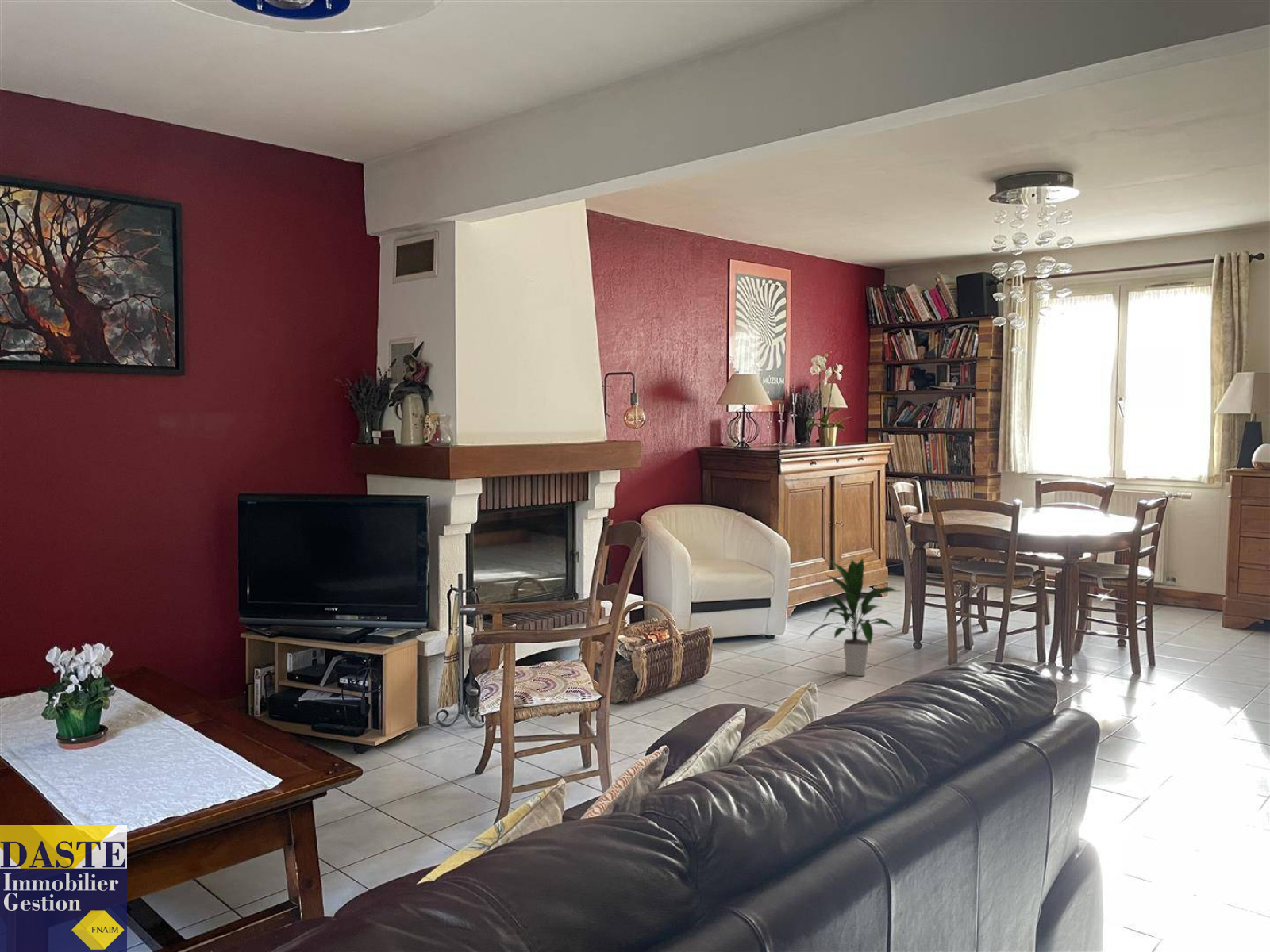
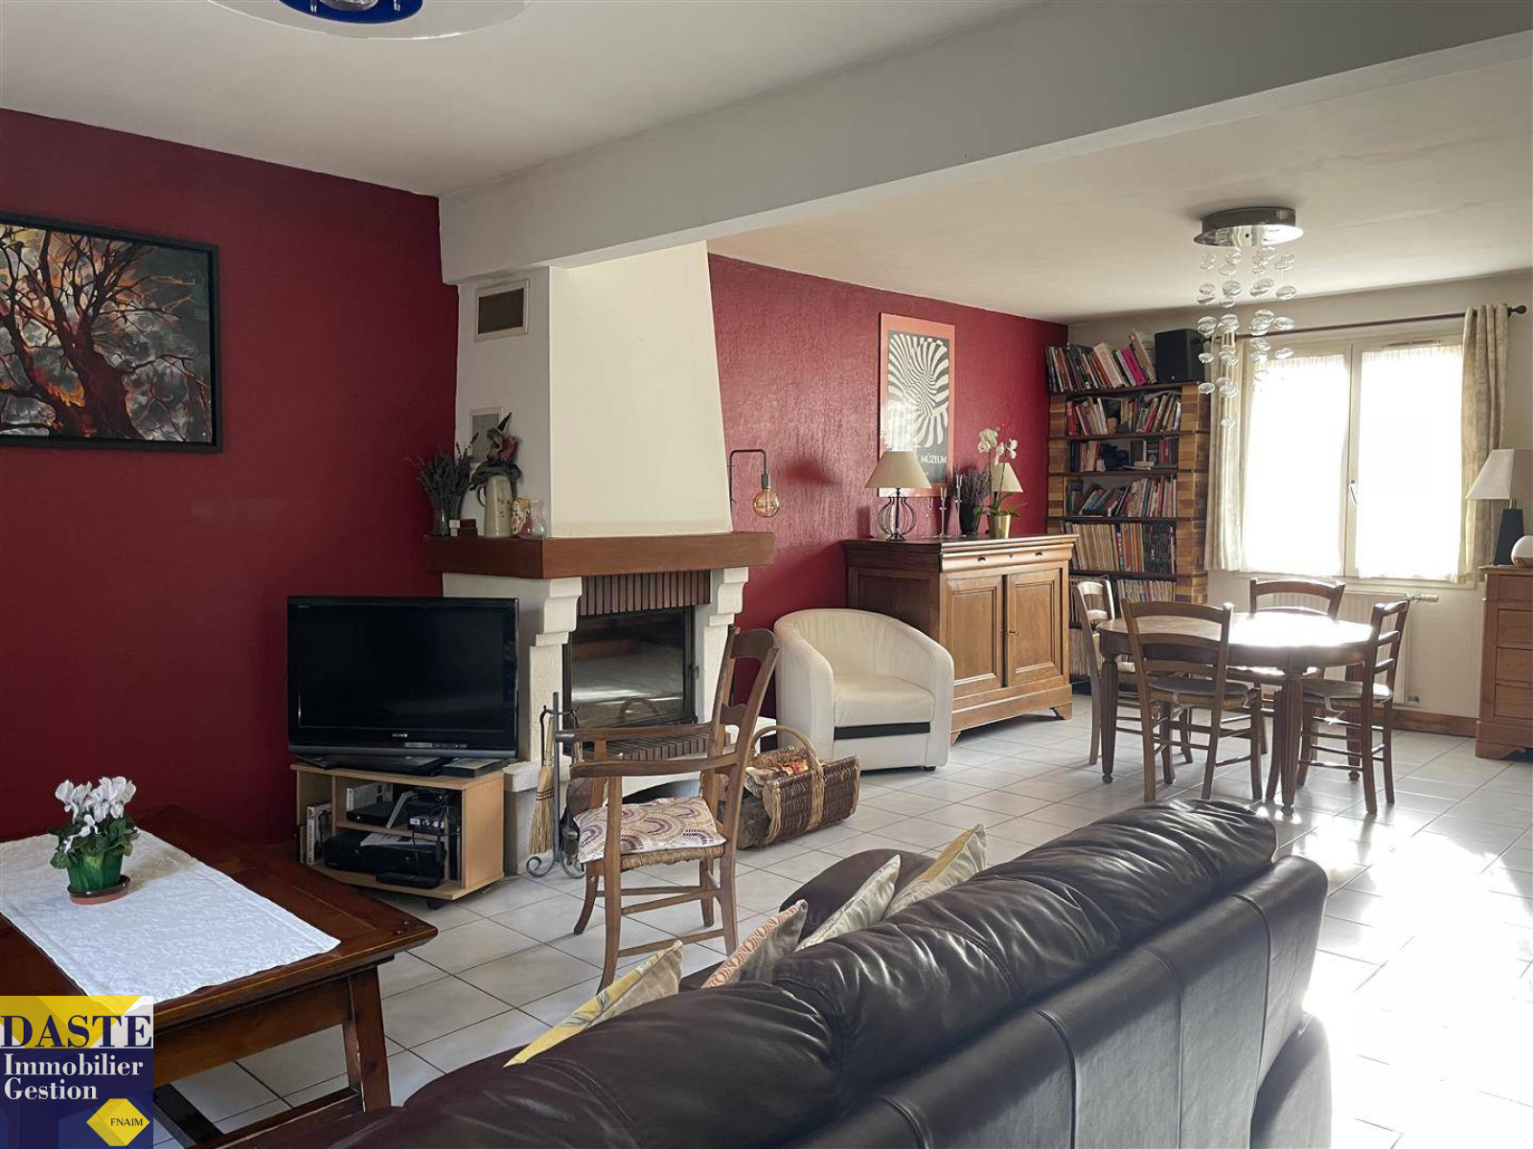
- indoor plant [806,557,904,677]
